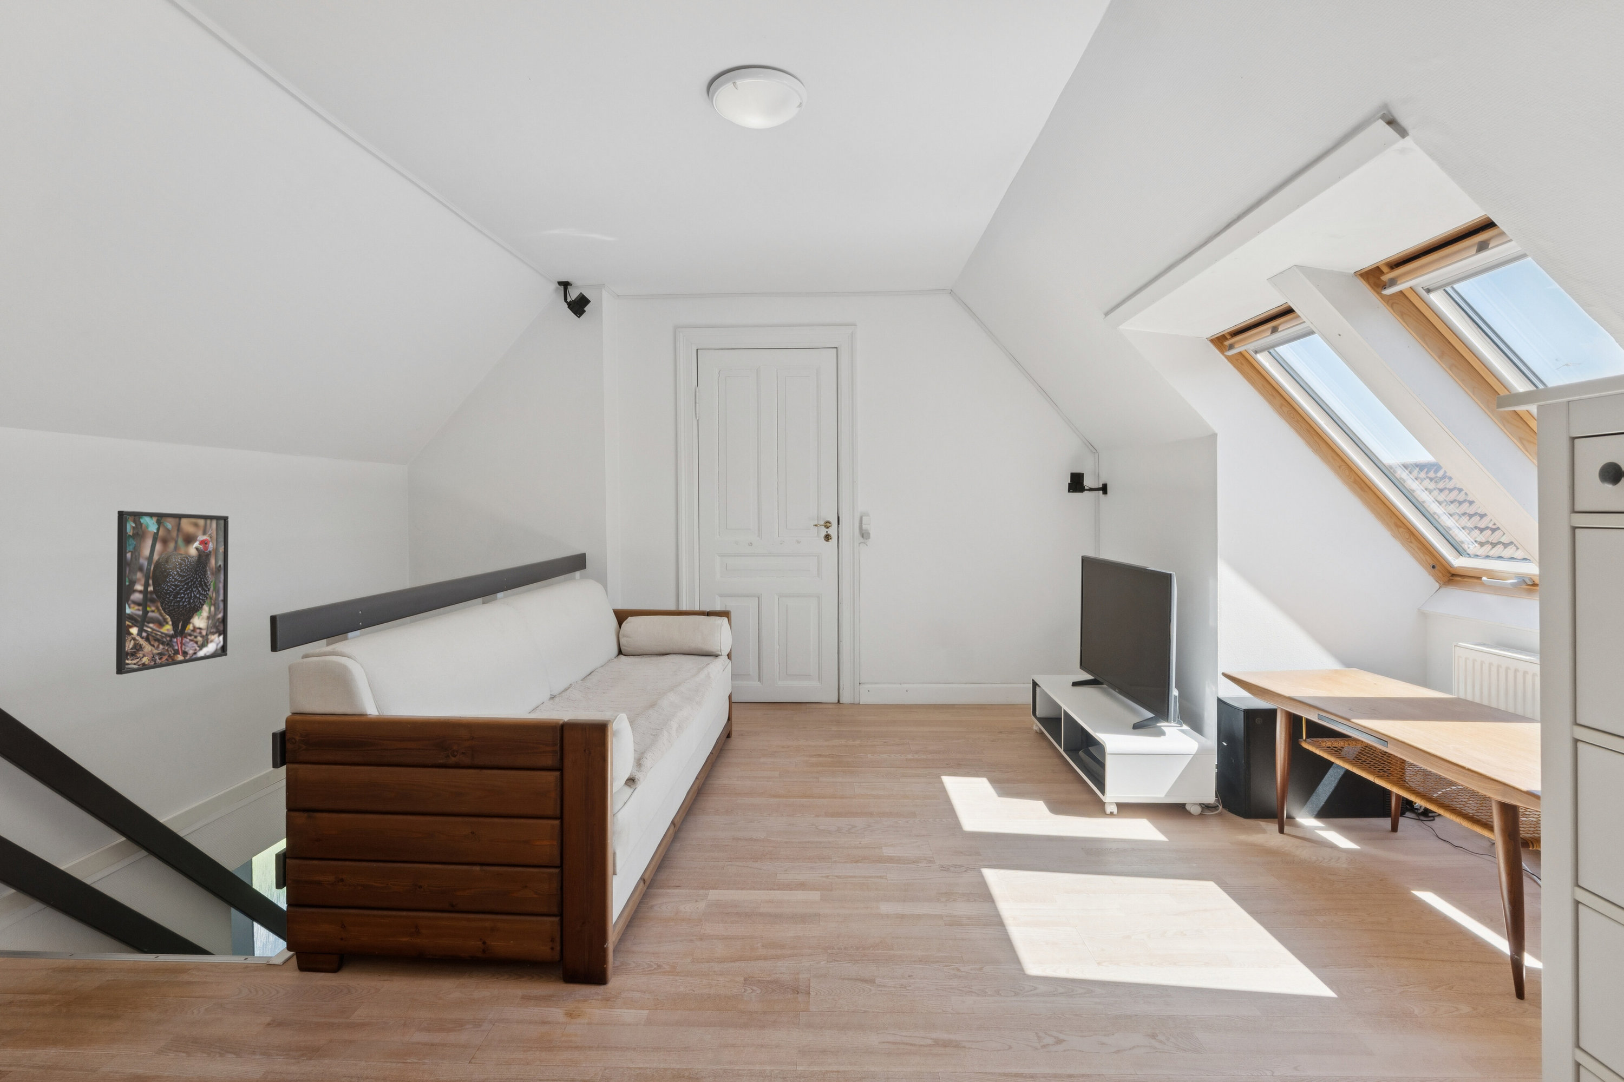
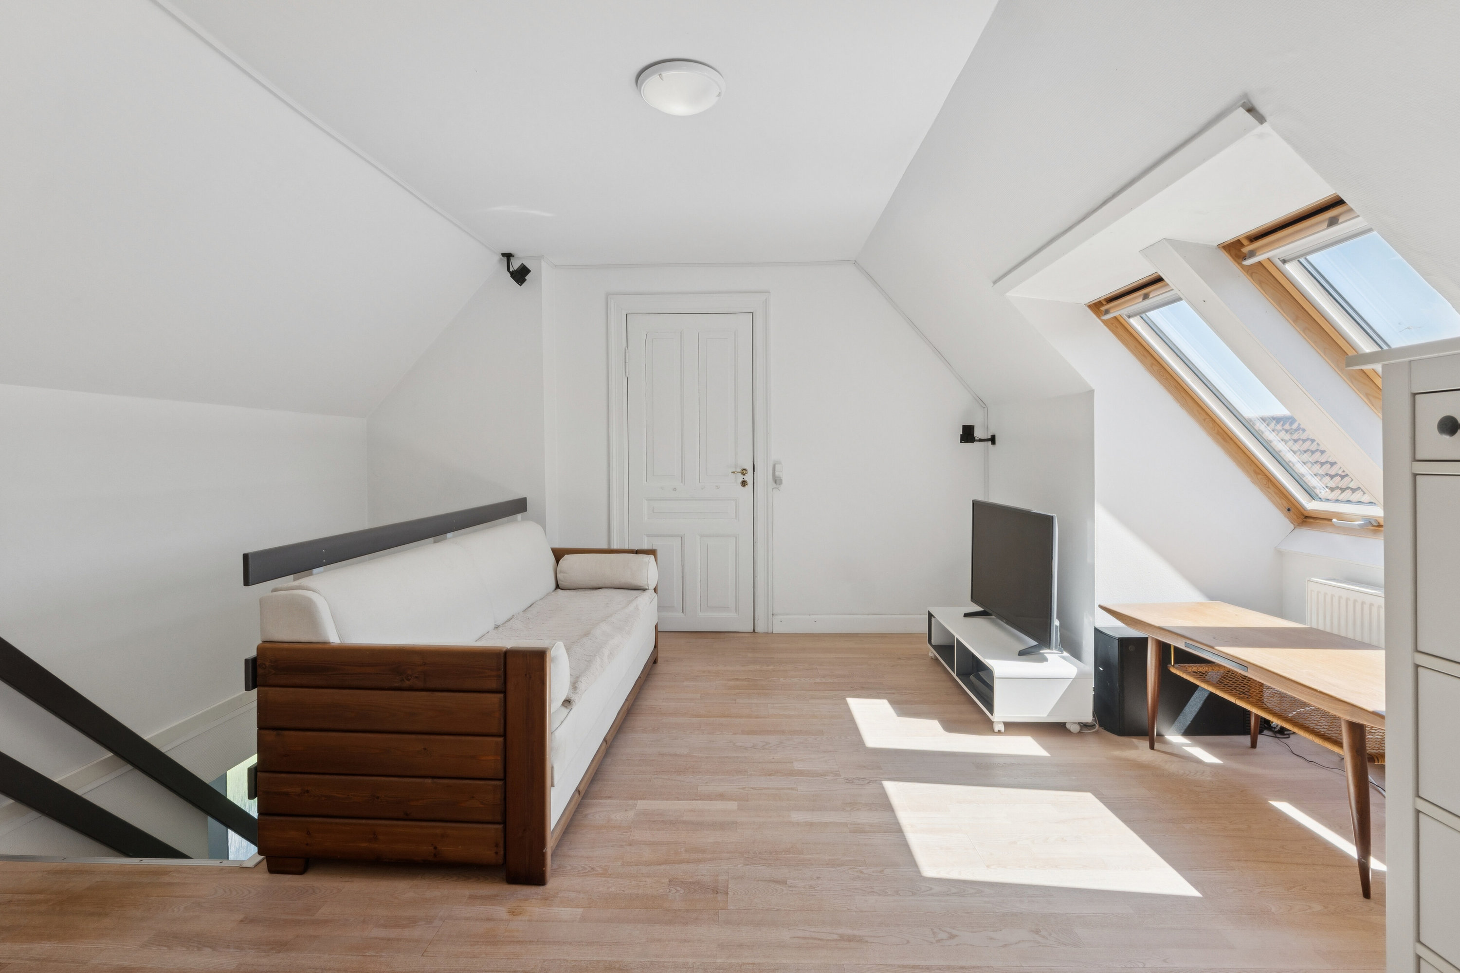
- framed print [115,510,230,675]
